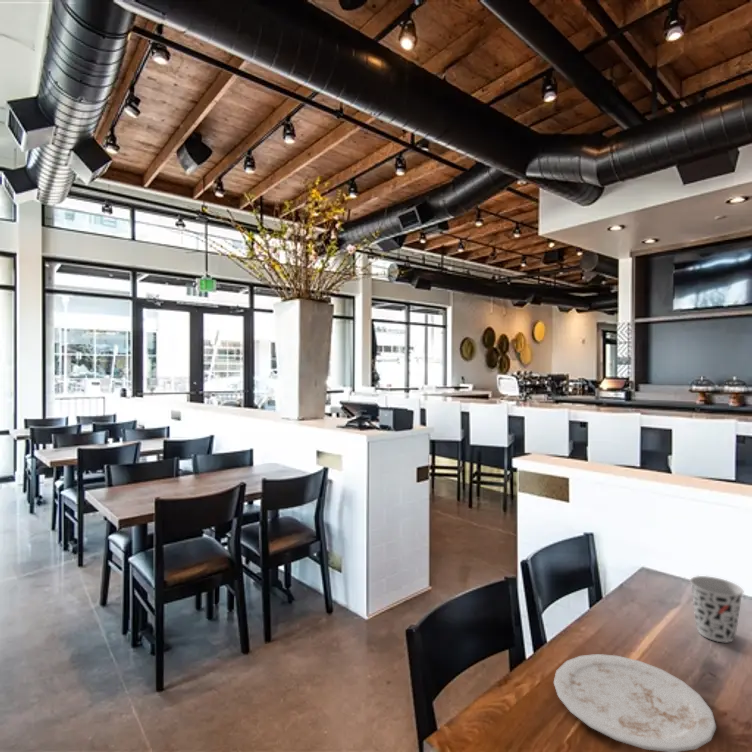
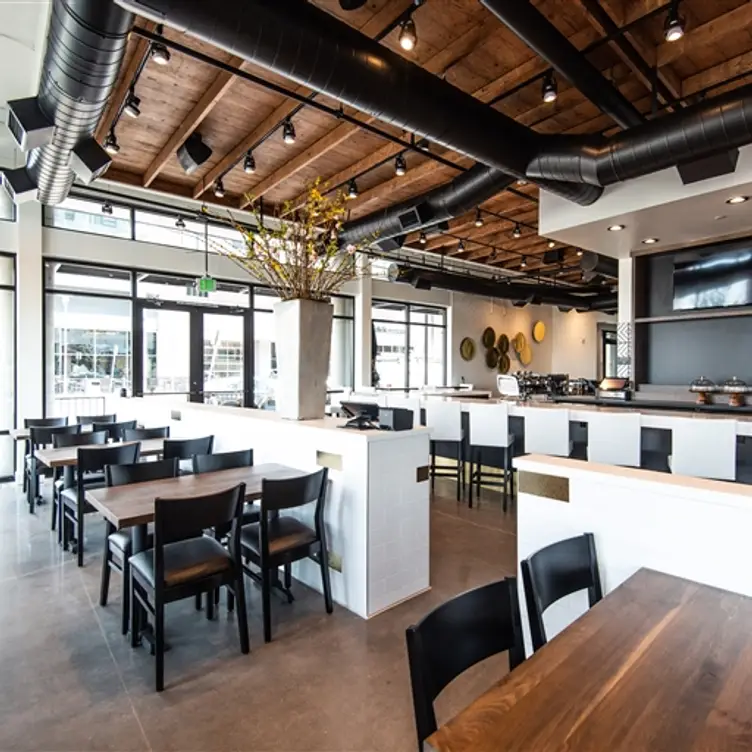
- cup [689,575,744,643]
- plate [553,653,717,752]
